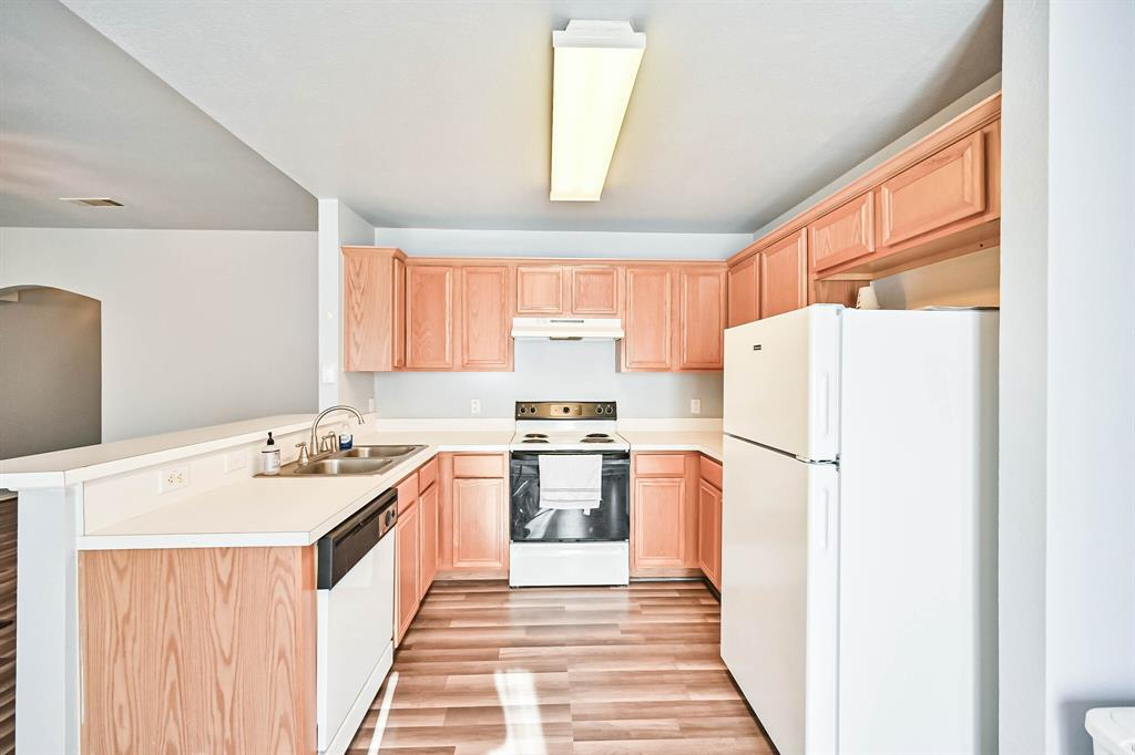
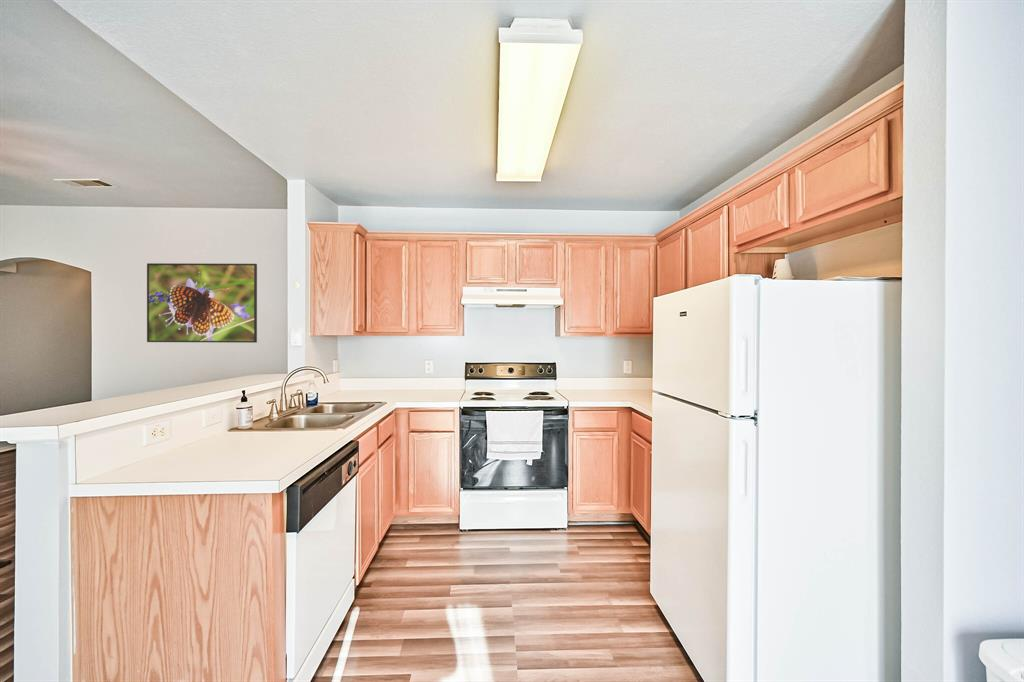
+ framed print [146,262,258,344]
